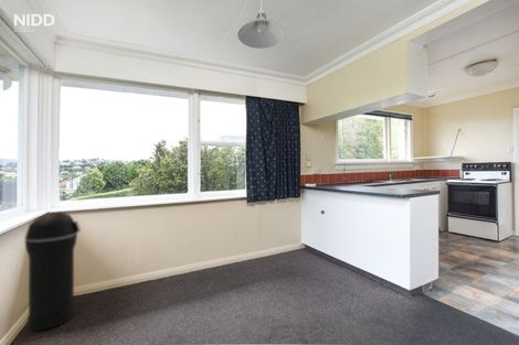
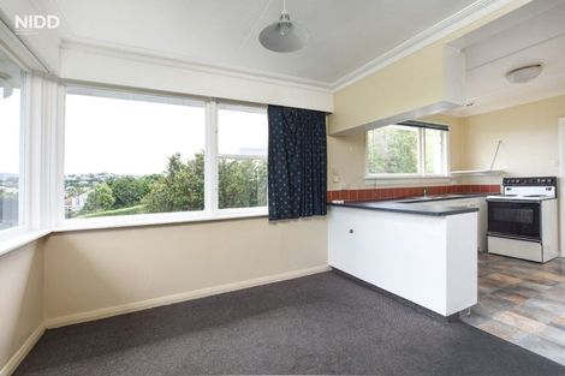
- trash can [23,212,82,332]
